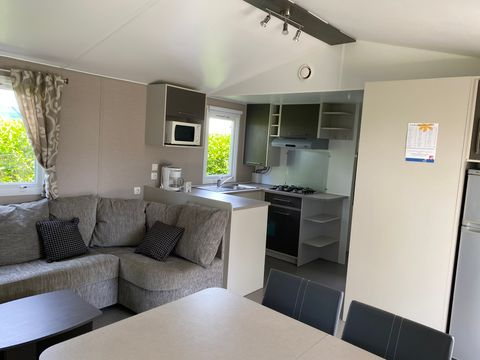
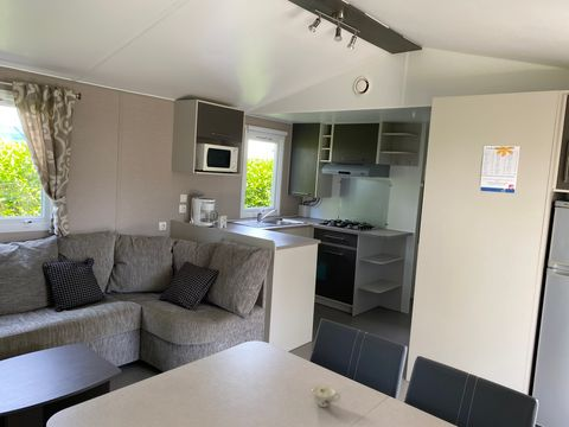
+ teacup [312,384,341,408]
